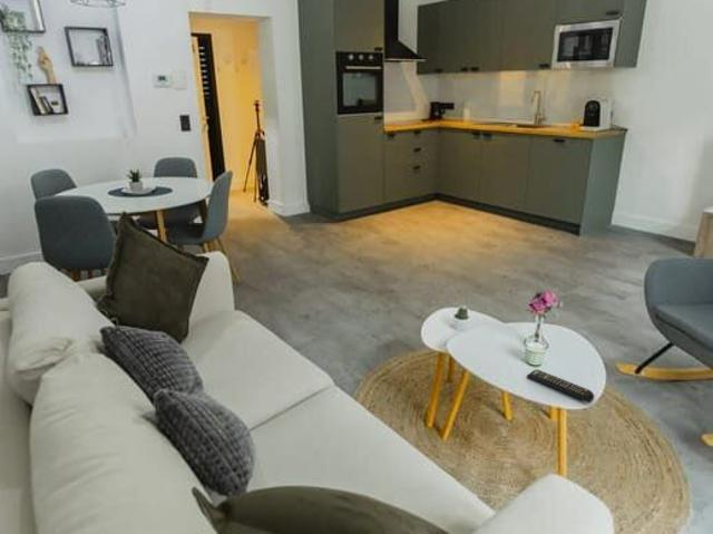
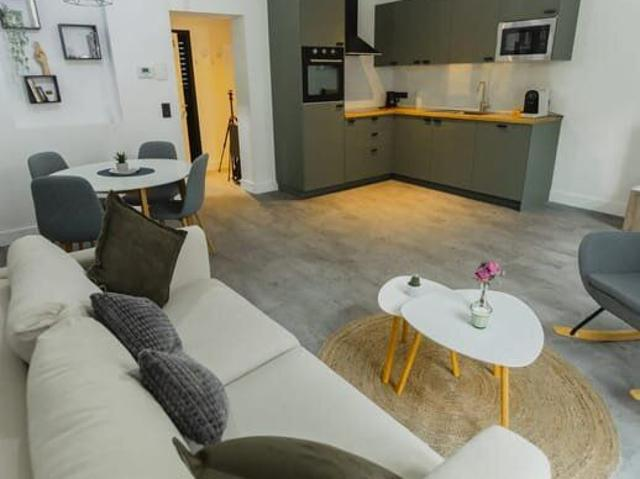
- remote control [526,368,595,404]
